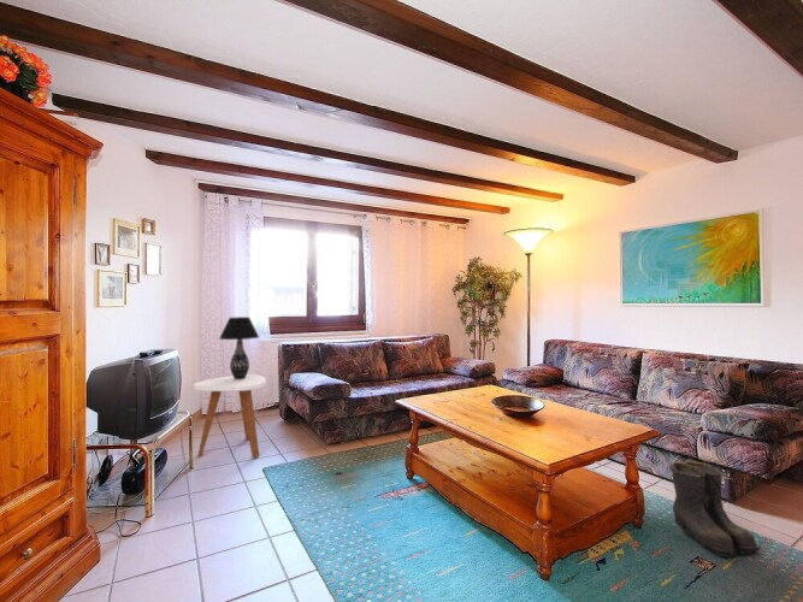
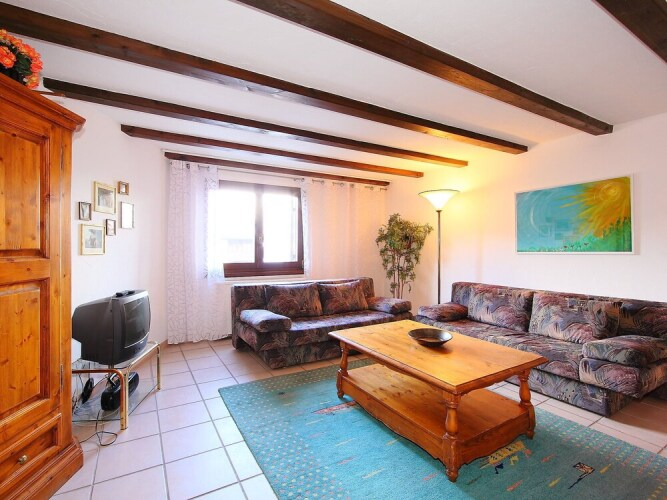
- boots [669,460,762,559]
- side table [193,373,267,459]
- table lamp [218,315,260,379]
